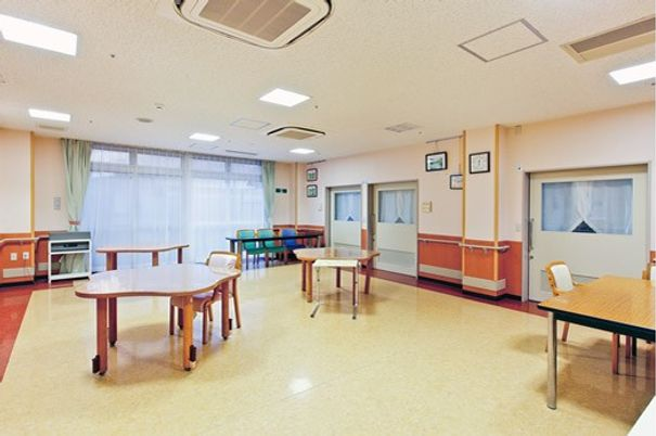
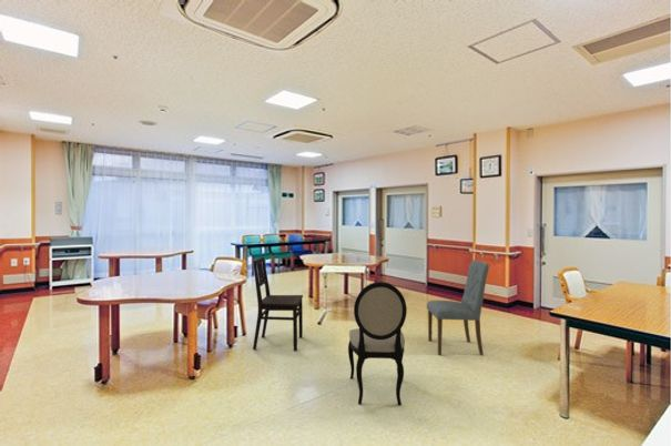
+ dining chair [252,255,304,352]
+ dining chair [347,281,408,406]
+ dining chair [426,259,490,356]
